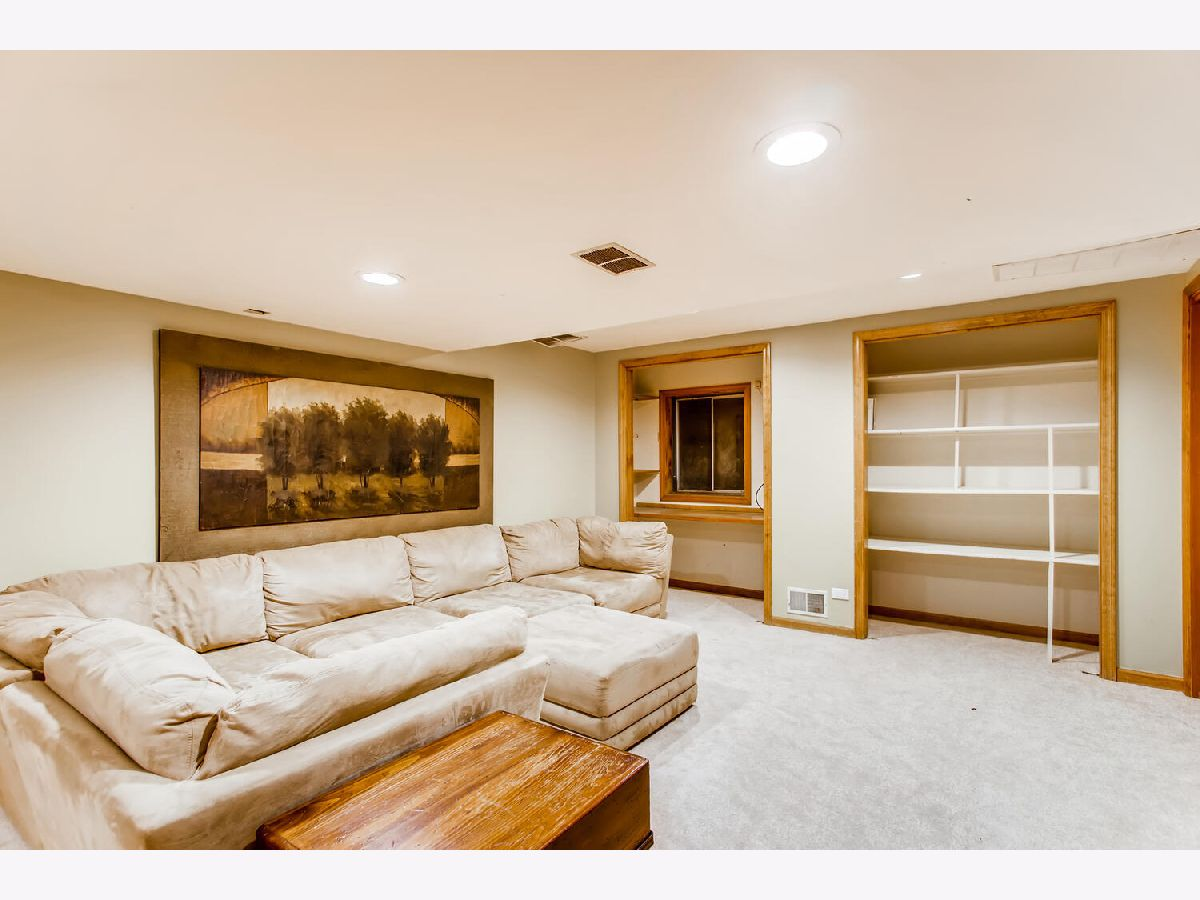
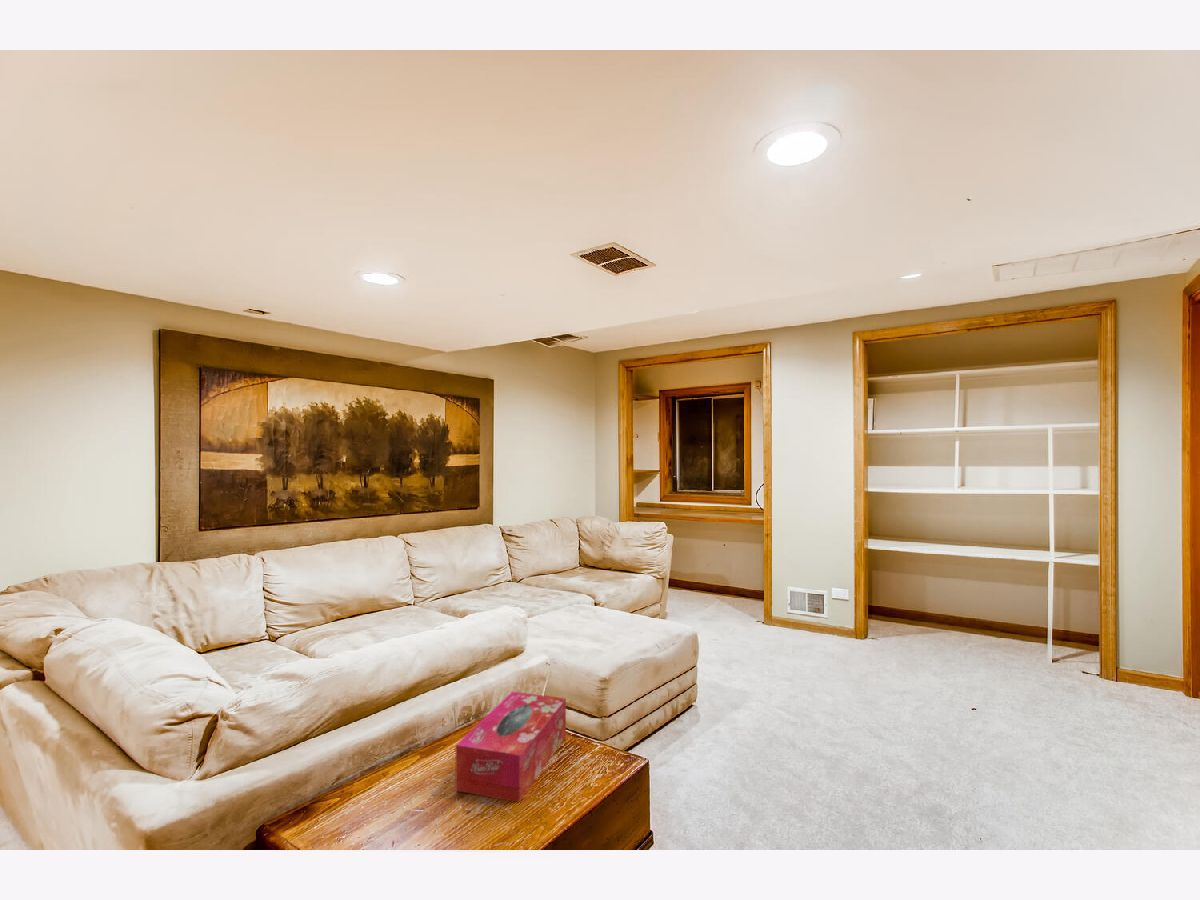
+ tissue box [455,691,567,803]
